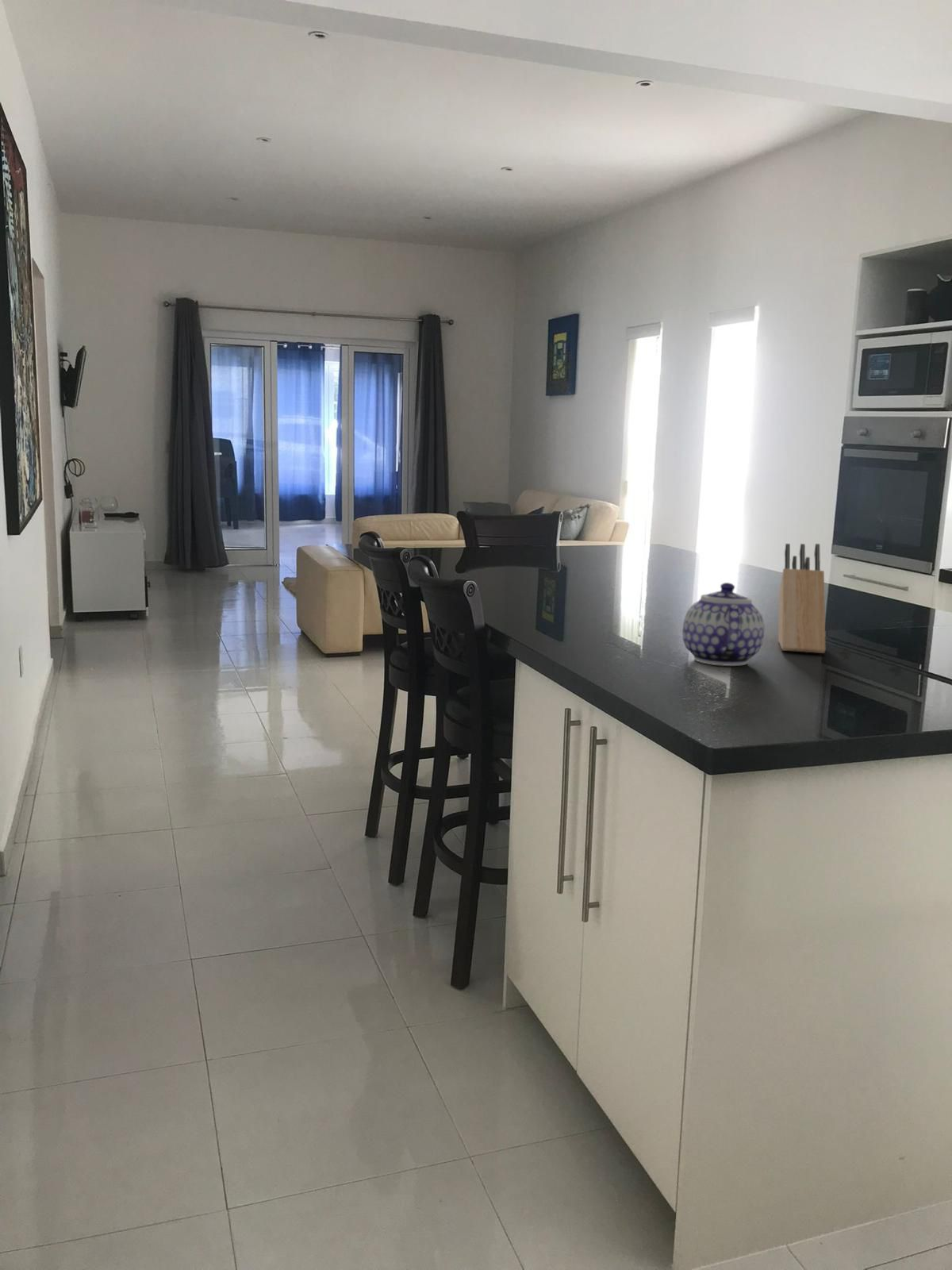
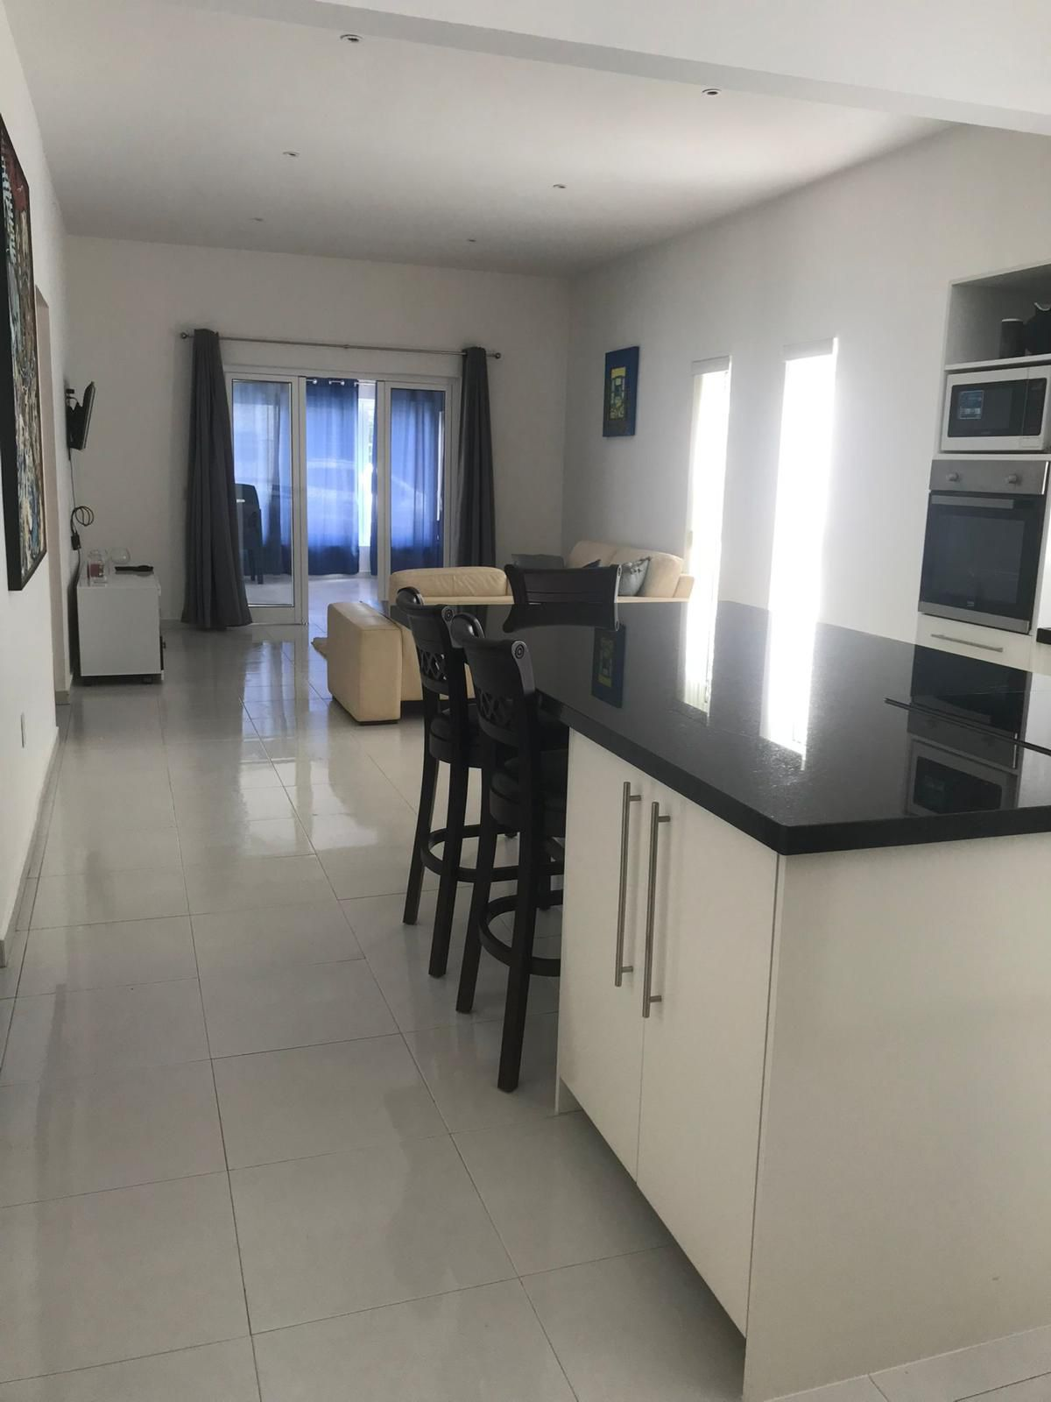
- knife block [777,543,826,654]
- teapot [681,582,766,667]
